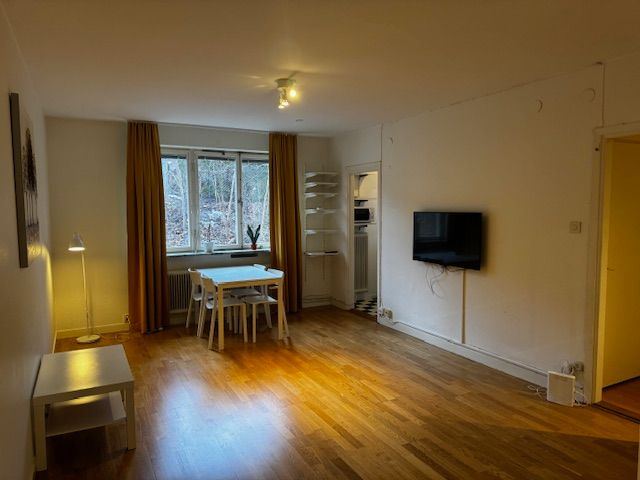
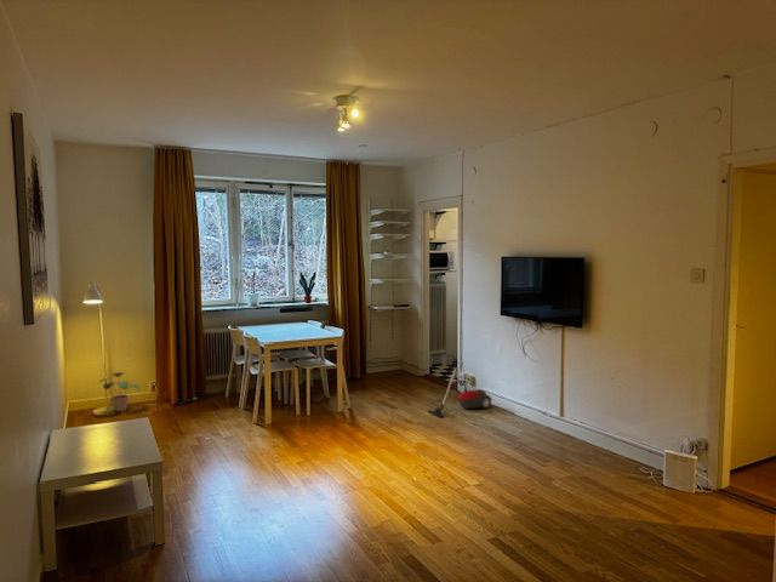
+ vacuum cleaner [427,354,493,418]
+ potted plant [98,371,142,412]
